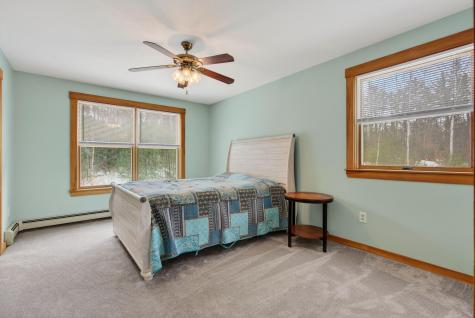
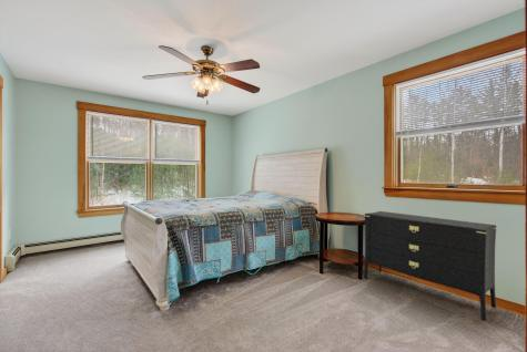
+ dresser [363,210,497,322]
